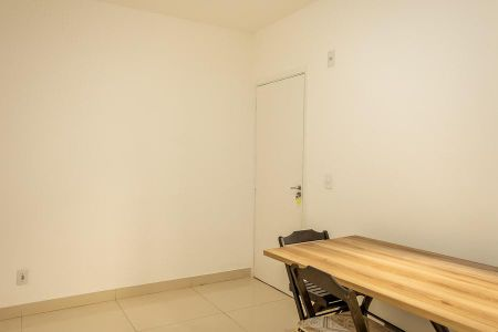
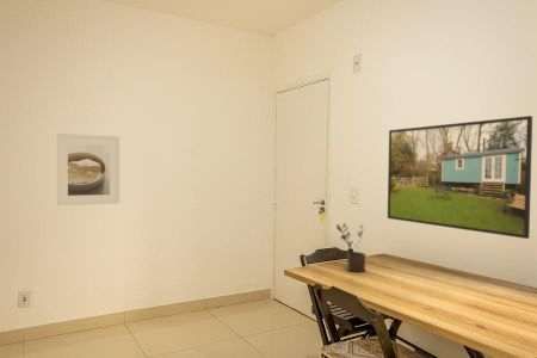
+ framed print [387,115,533,240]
+ potted plant [335,222,368,273]
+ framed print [56,132,121,206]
